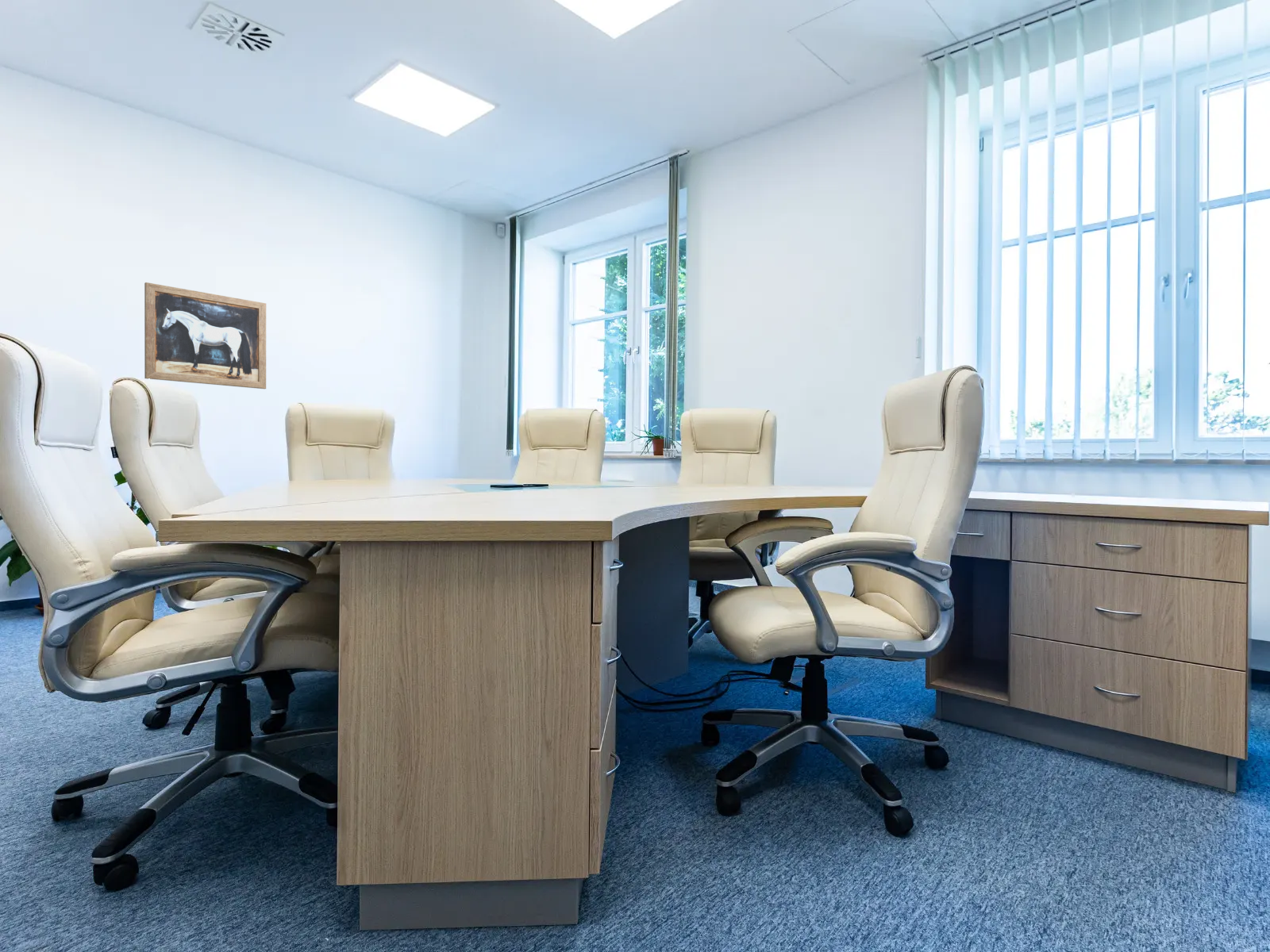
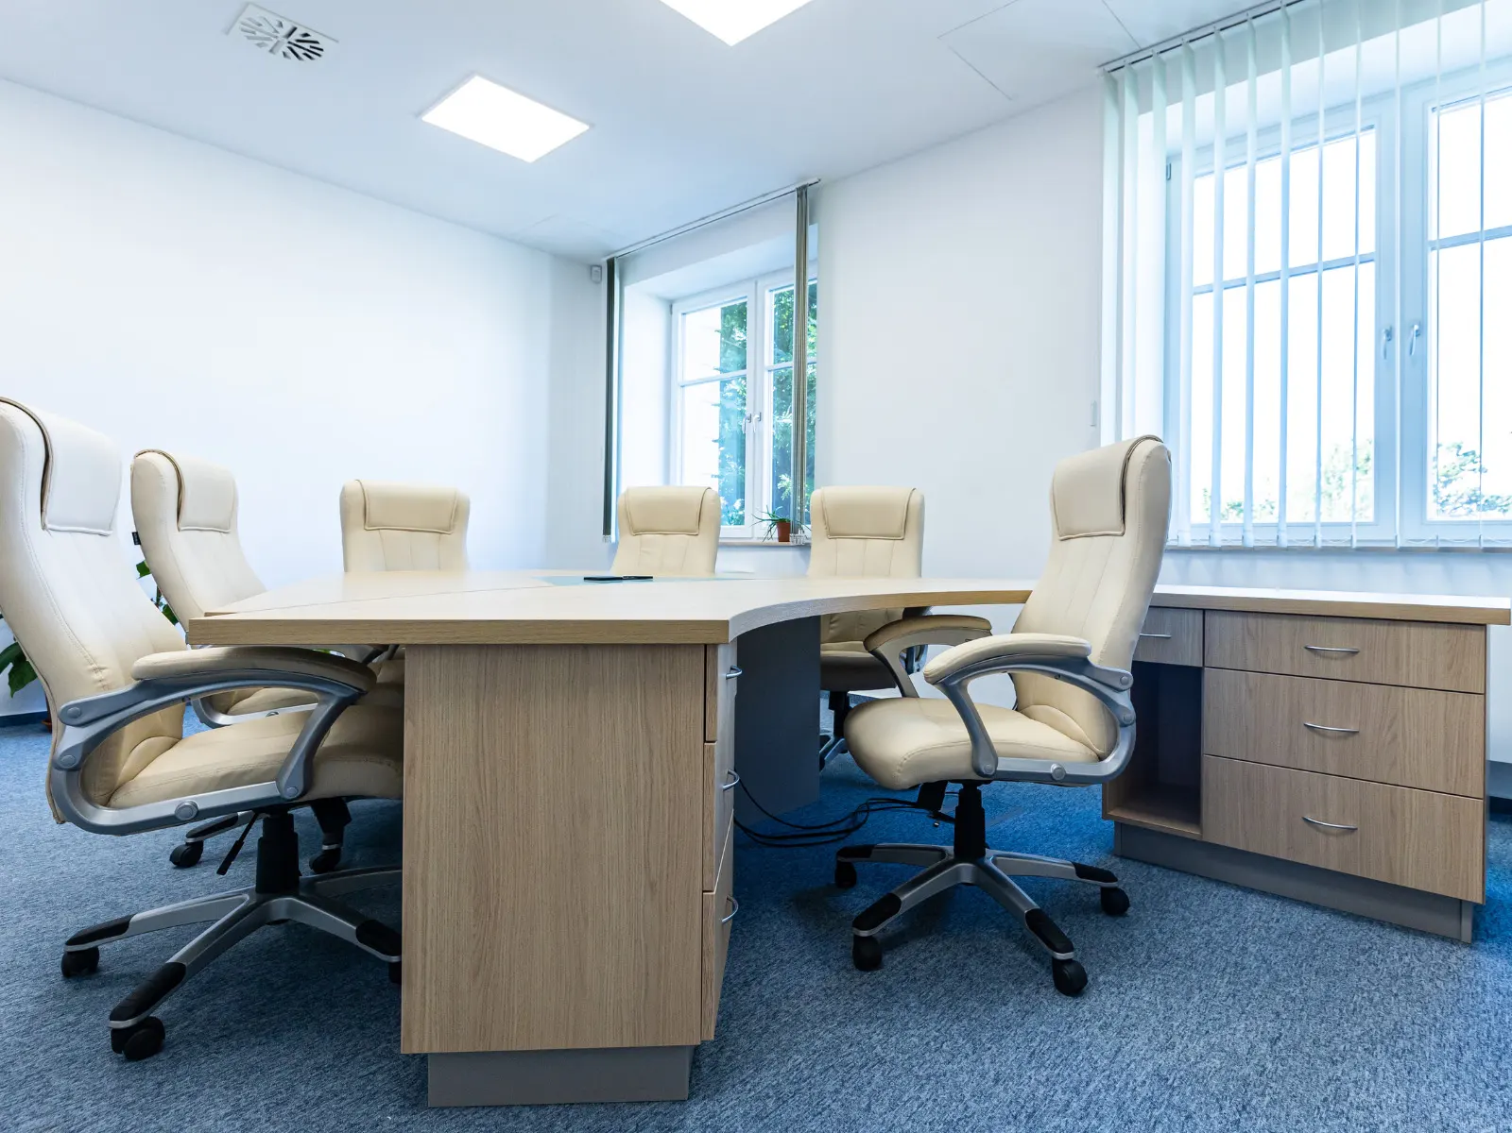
- wall art [144,282,267,390]
